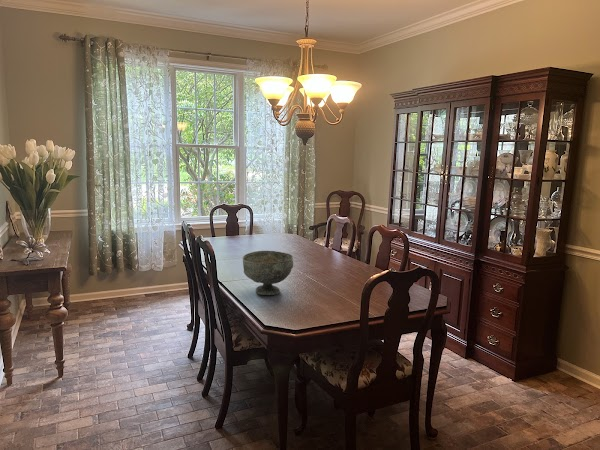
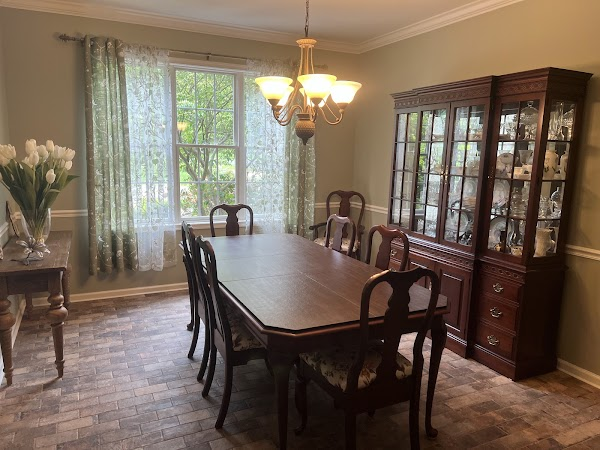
- decorative bowl [242,250,294,296]
